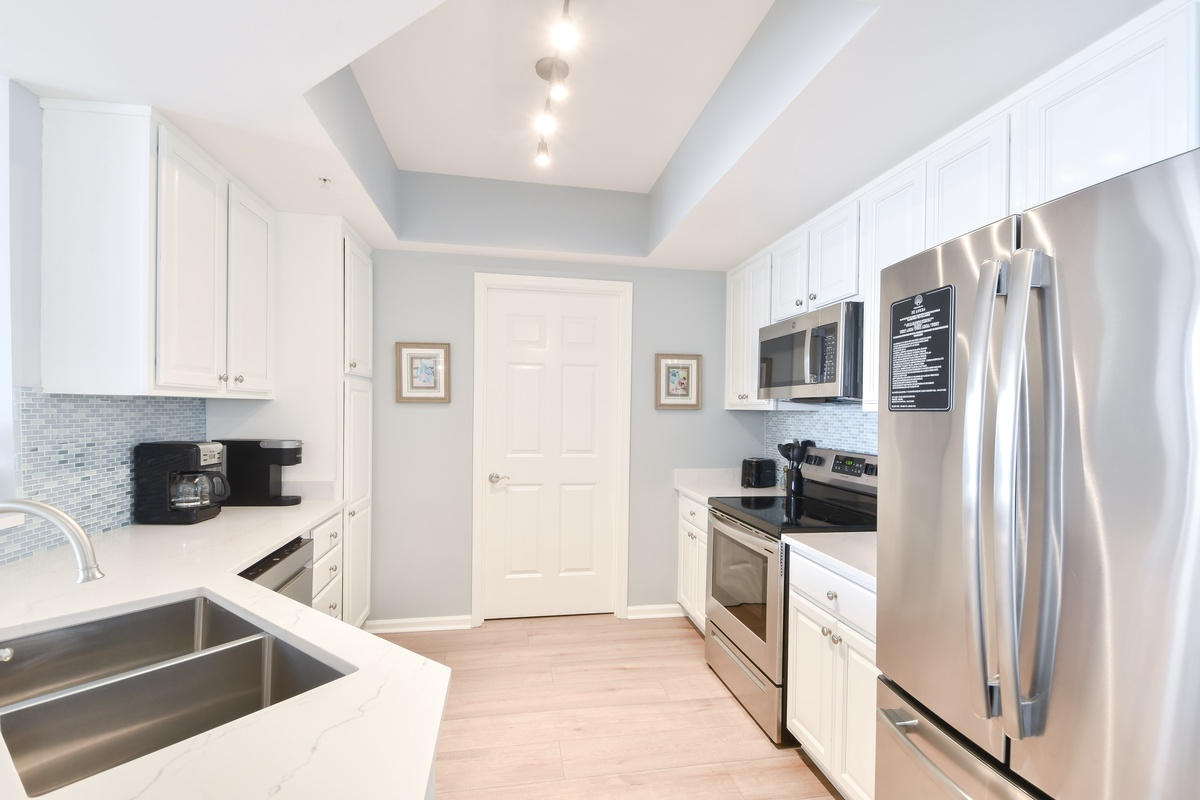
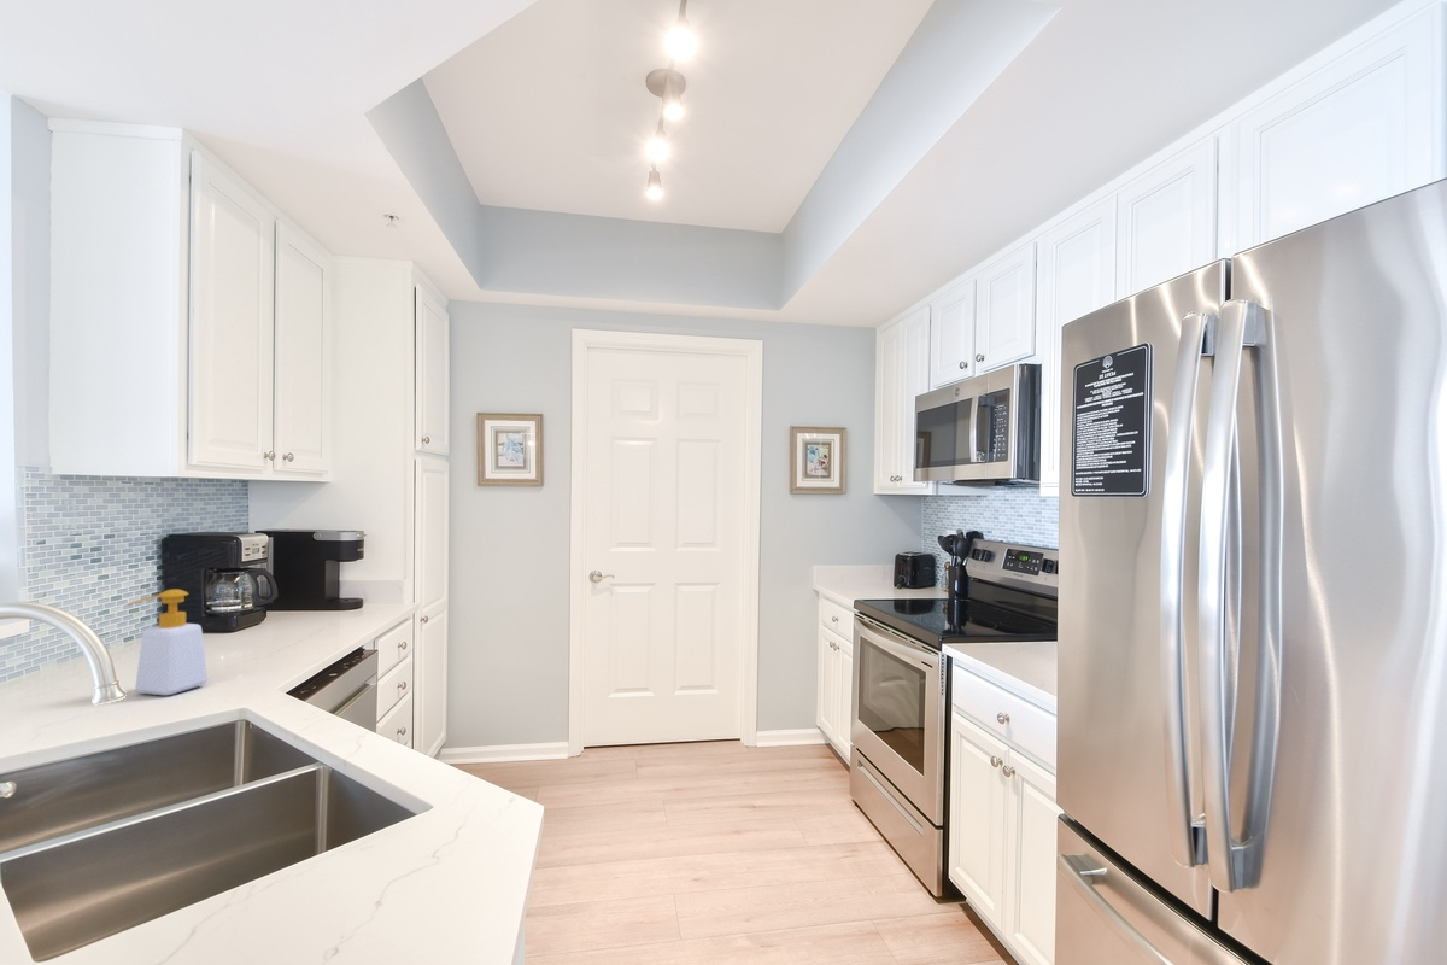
+ soap bottle [127,587,209,696]
